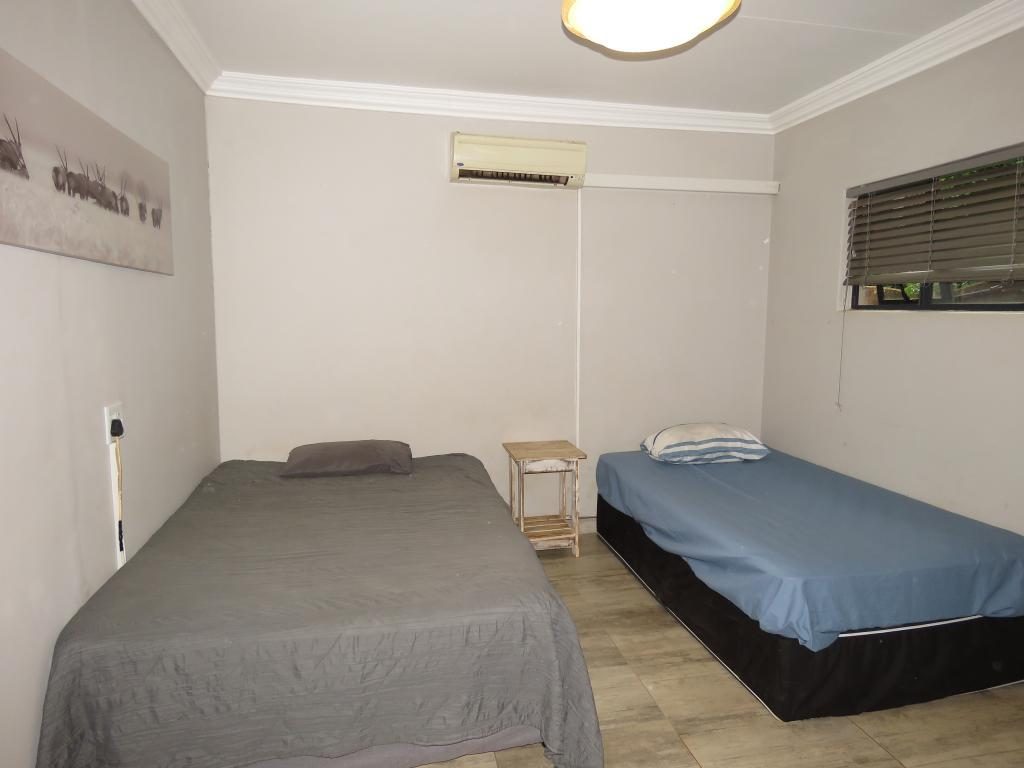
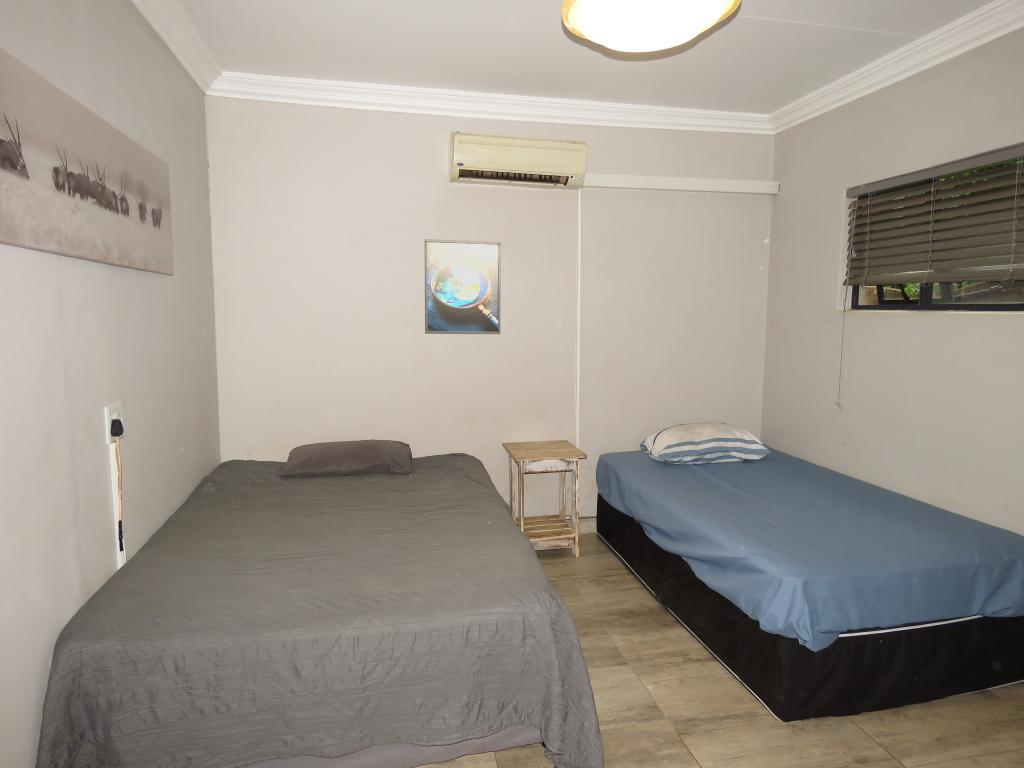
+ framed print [424,238,502,335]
